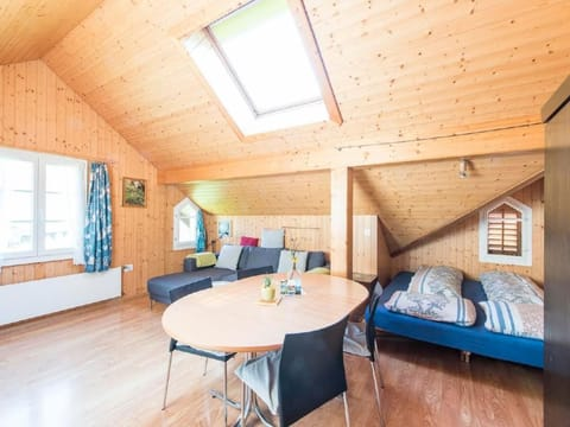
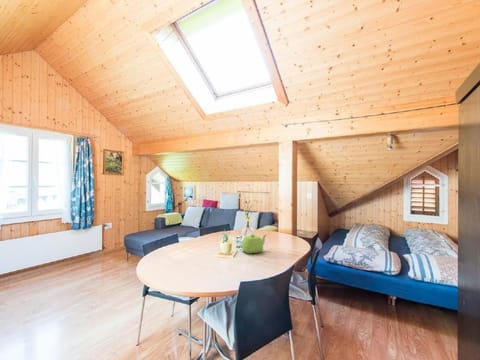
+ teapot [241,233,268,254]
